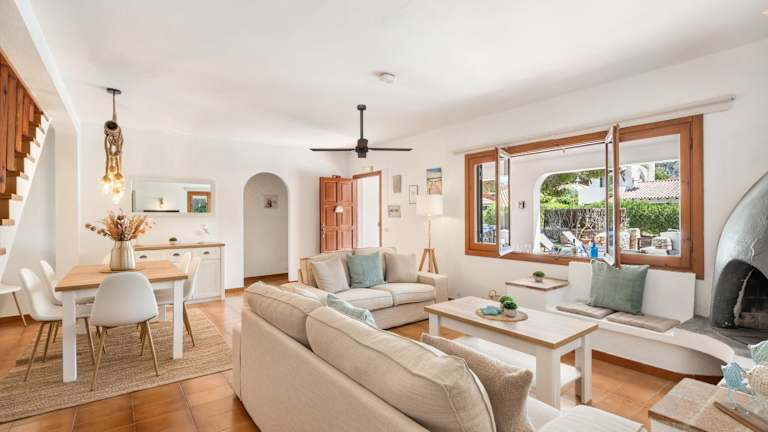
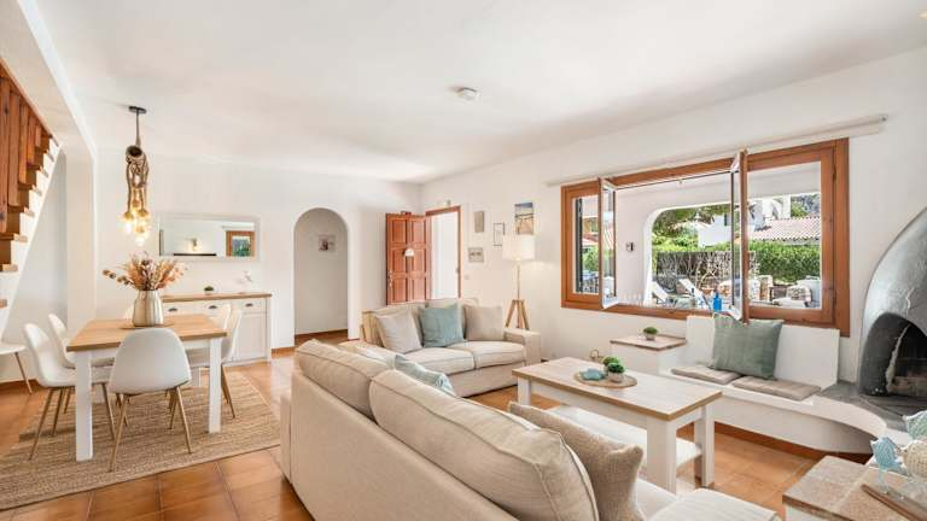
- ceiling fan [309,103,414,159]
